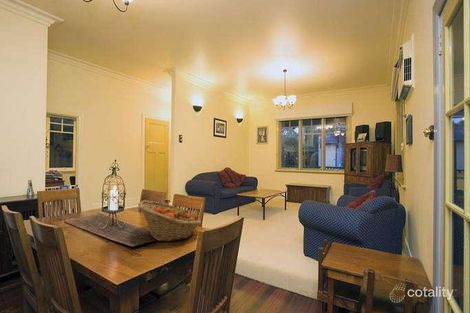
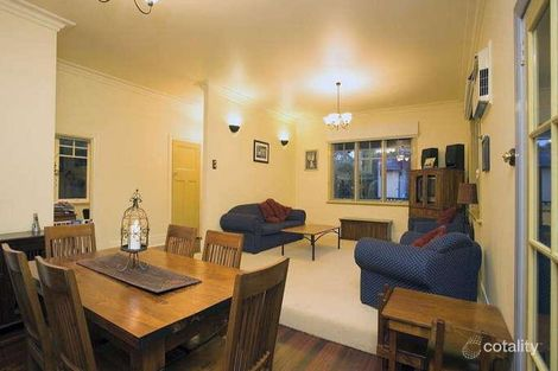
- fruit basket [137,200,202,242]
